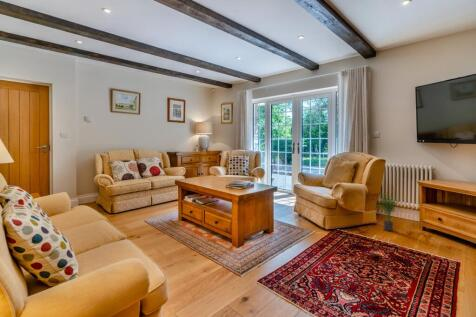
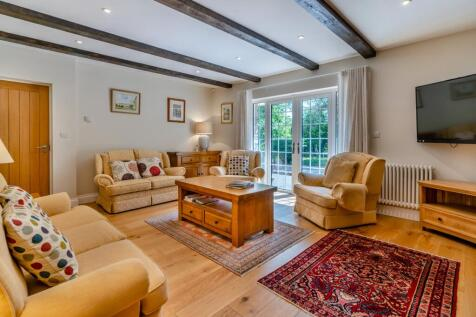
- potted plant [375,188,403,232]
